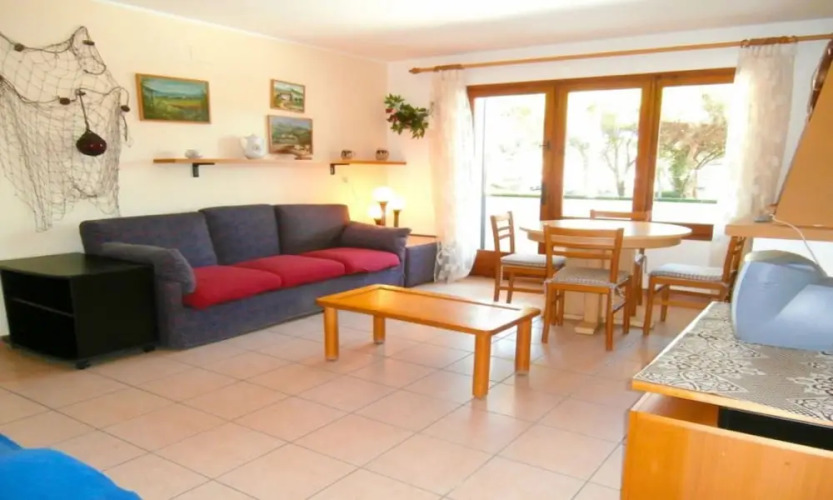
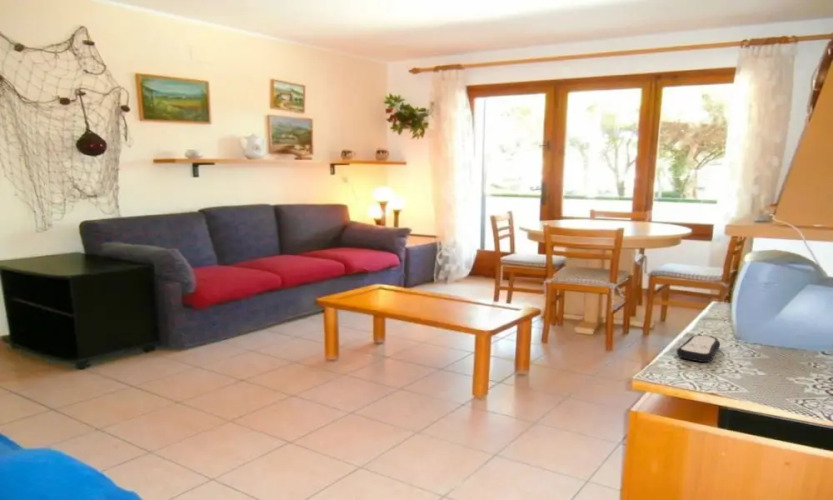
+ remote control [676,334,721,363]
